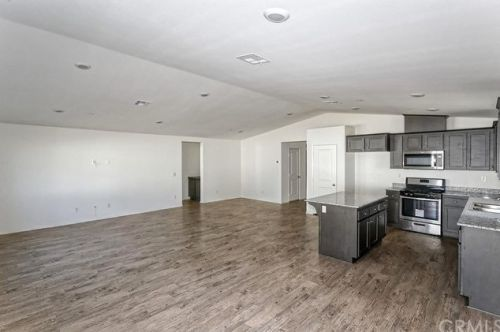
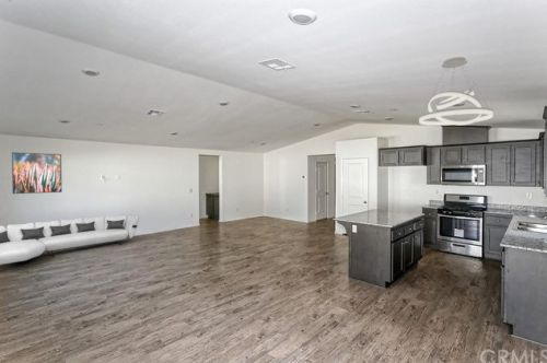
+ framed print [11,151,63,195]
+ pendant light [418,56,494,127]
+ sofa [0,214,140,271]
